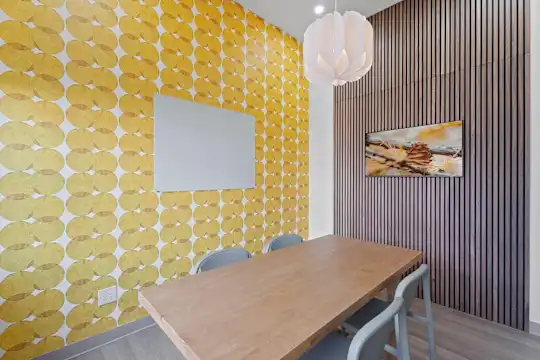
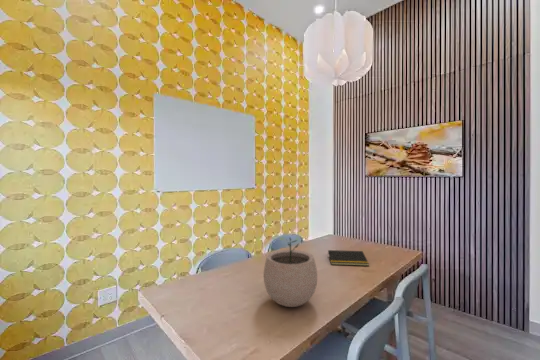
+ notepad [326,249,370,267]
+ plant pot [263,236,318,308]
